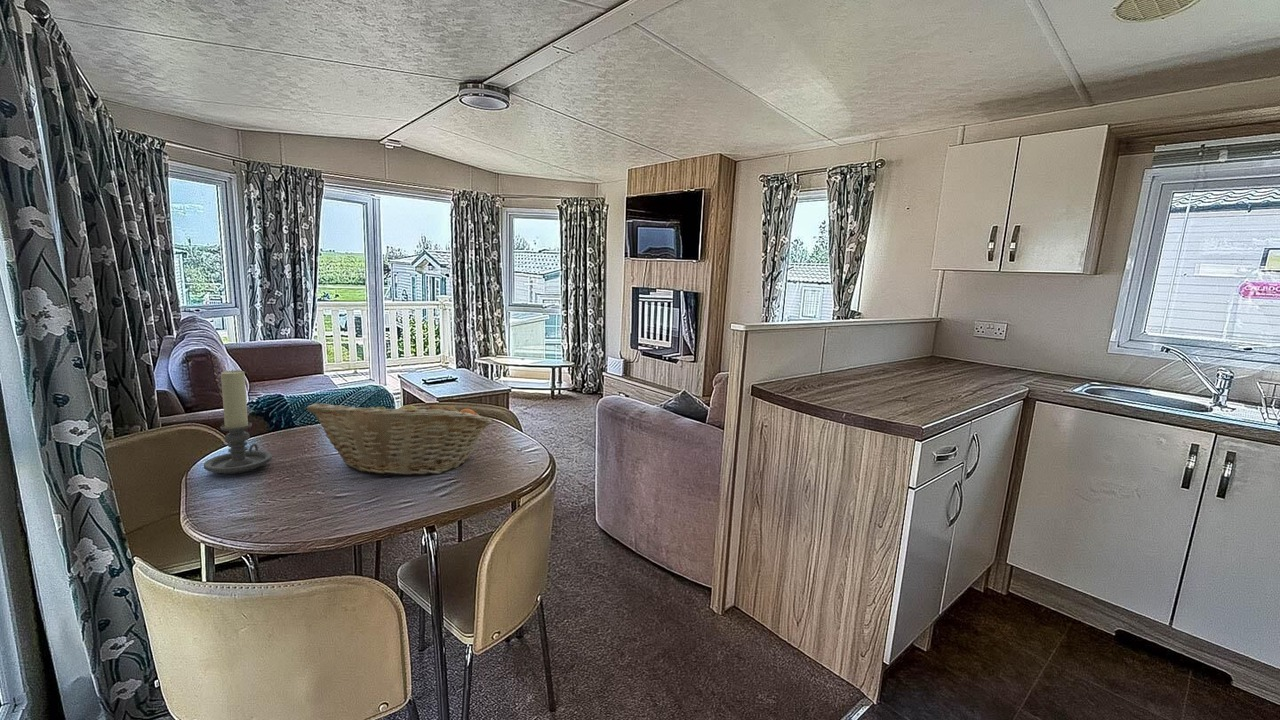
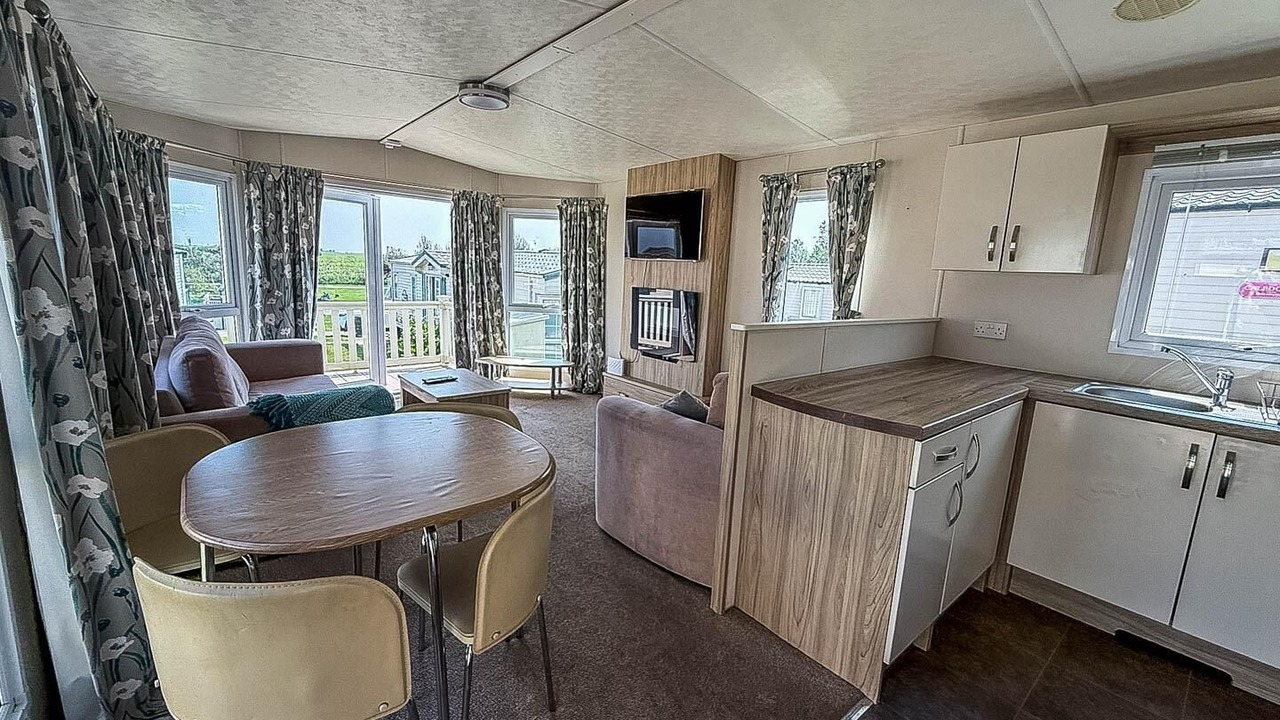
- candle holder [203,369,273,475]
- fruit basket [306,396,493,477]
